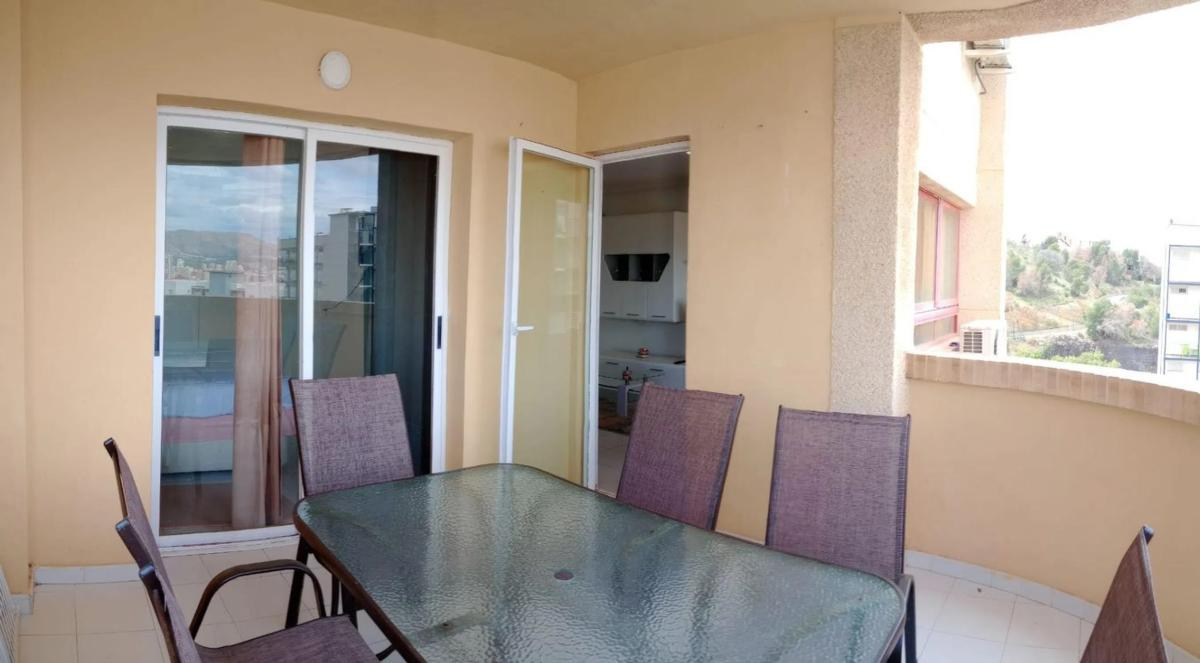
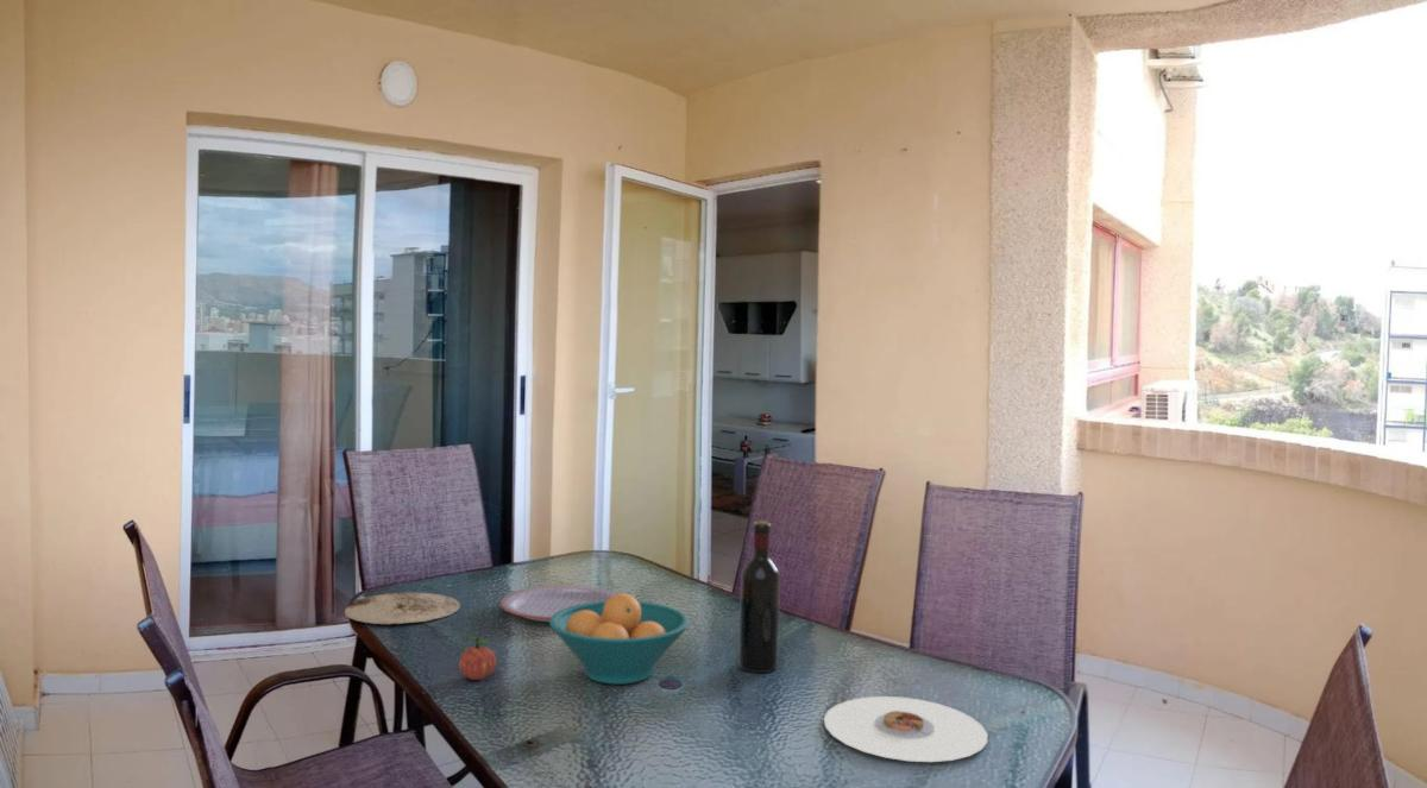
+ fruit bowl [548,592,691,686]
+ plate [823,695,989,763]
+ plate [344,591,461,625]
+ plate [499,584,618,623]
+ wine bottle [738,519,781,674]
+ apple [458,636,497,681]
